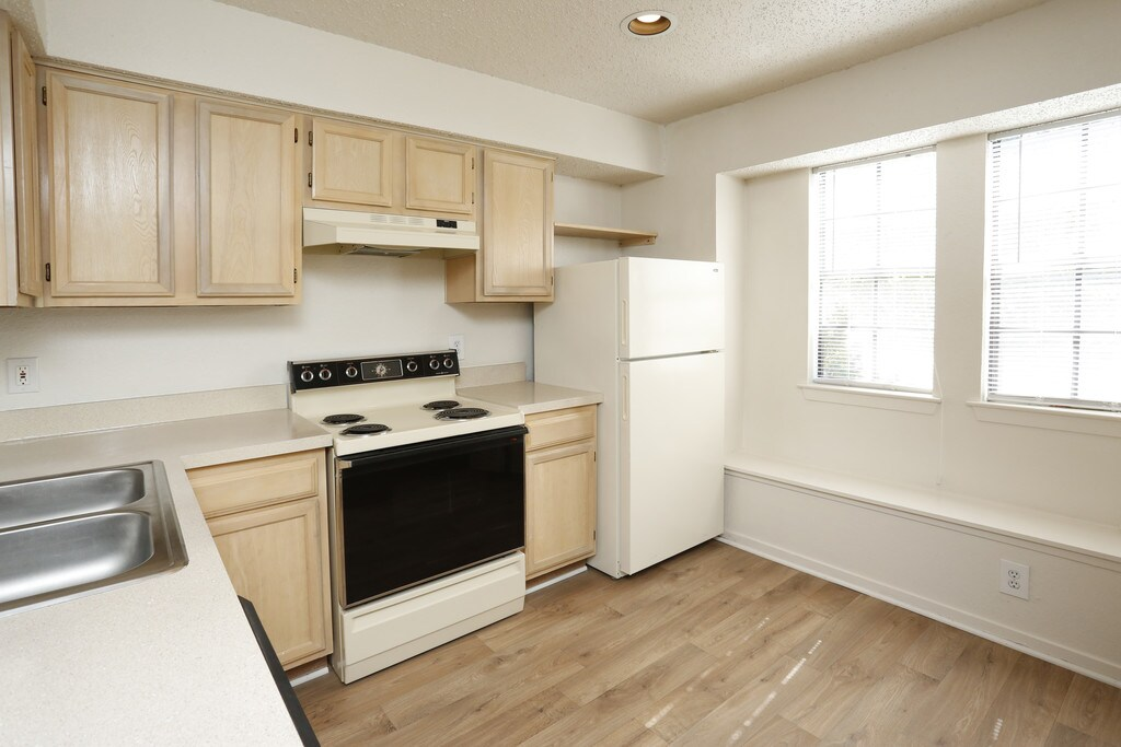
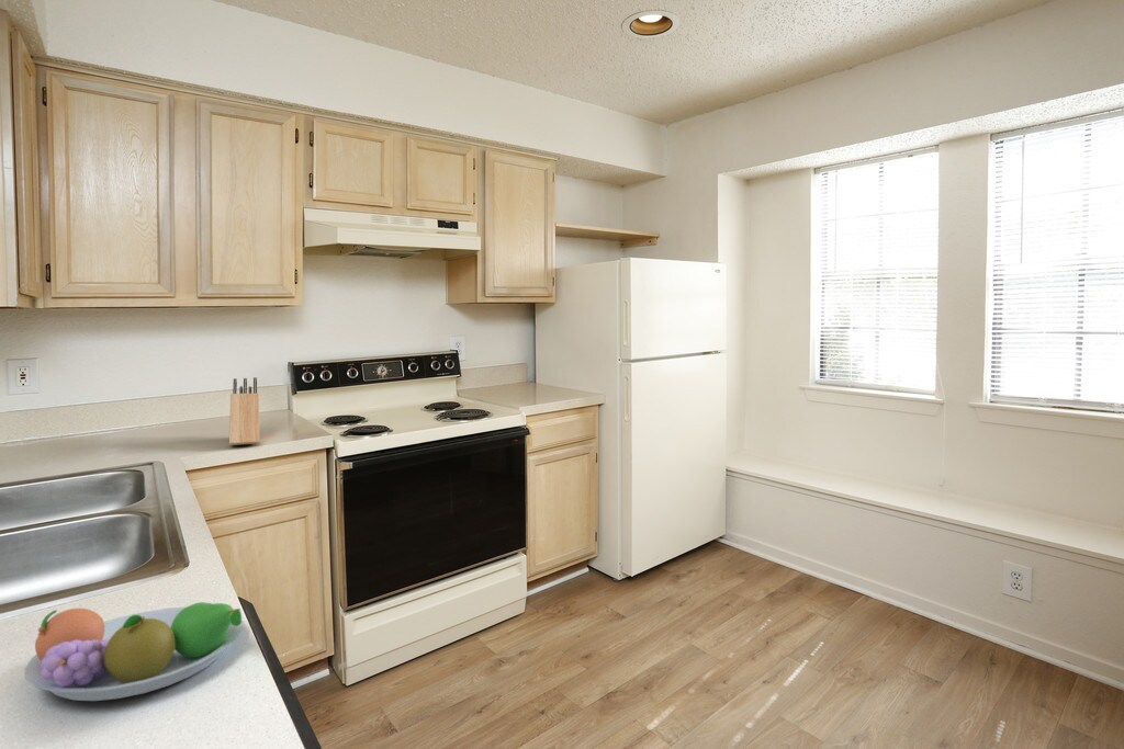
+ fruit bowl [23,601,244,702]
+ knife block [228,376,260,446]
